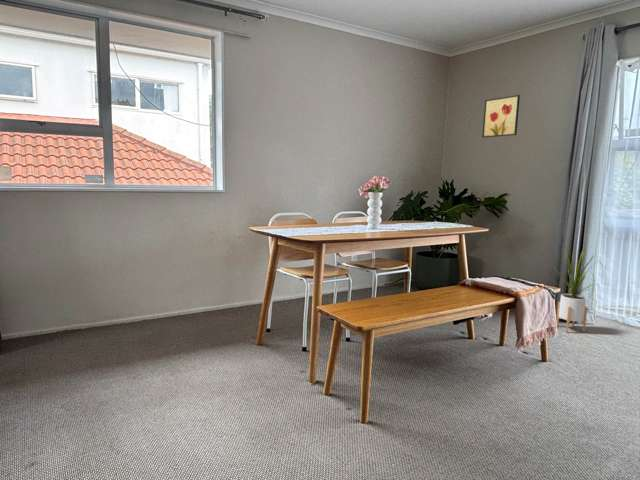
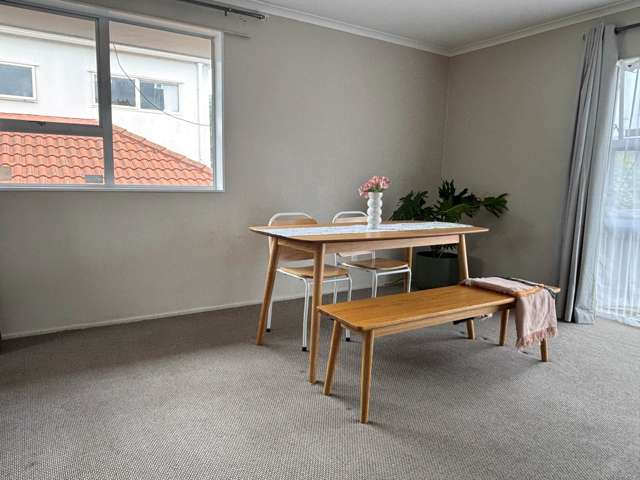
- house plant [552,242,603,333]
- wall art [481,94,521,139]
